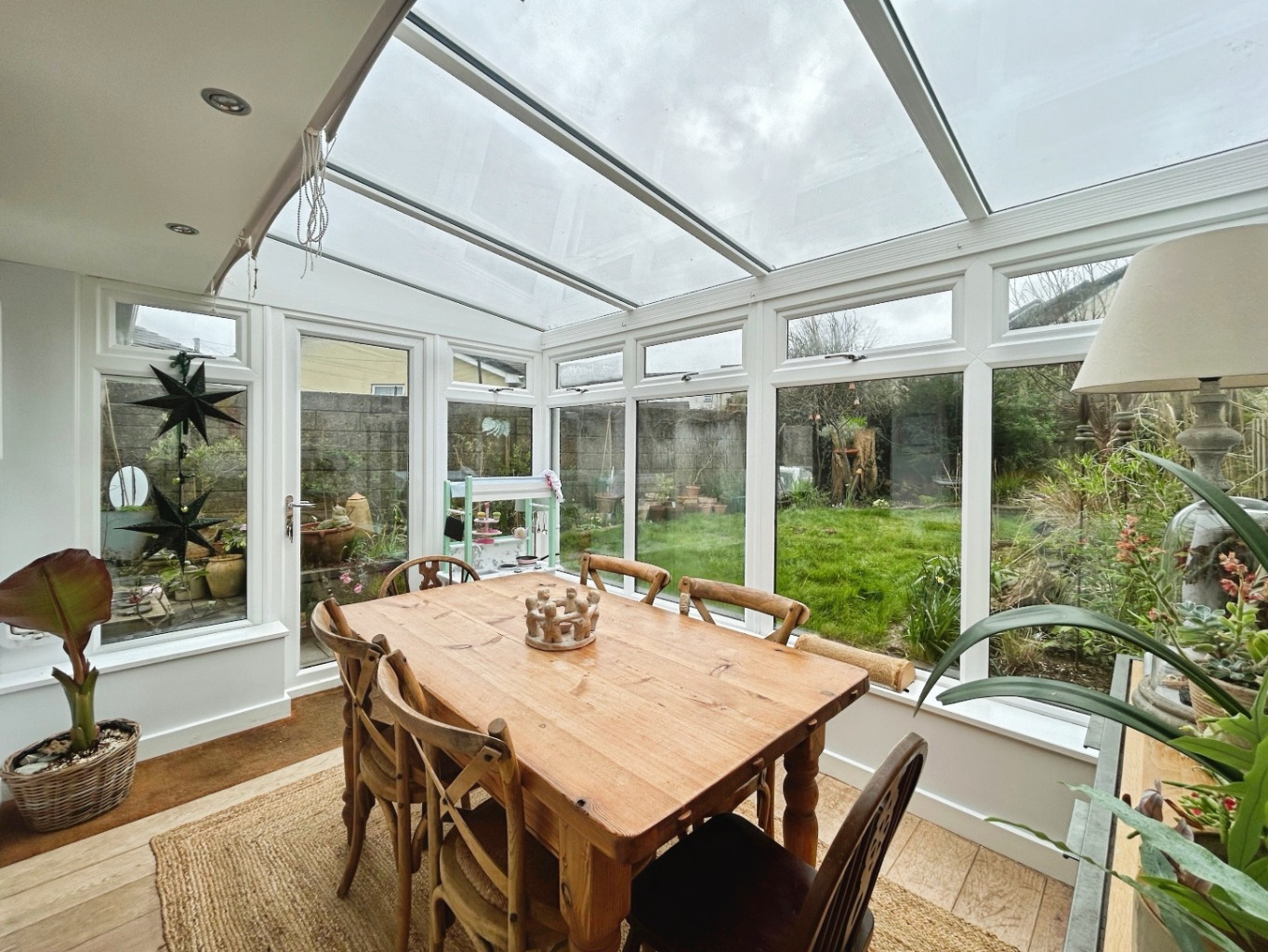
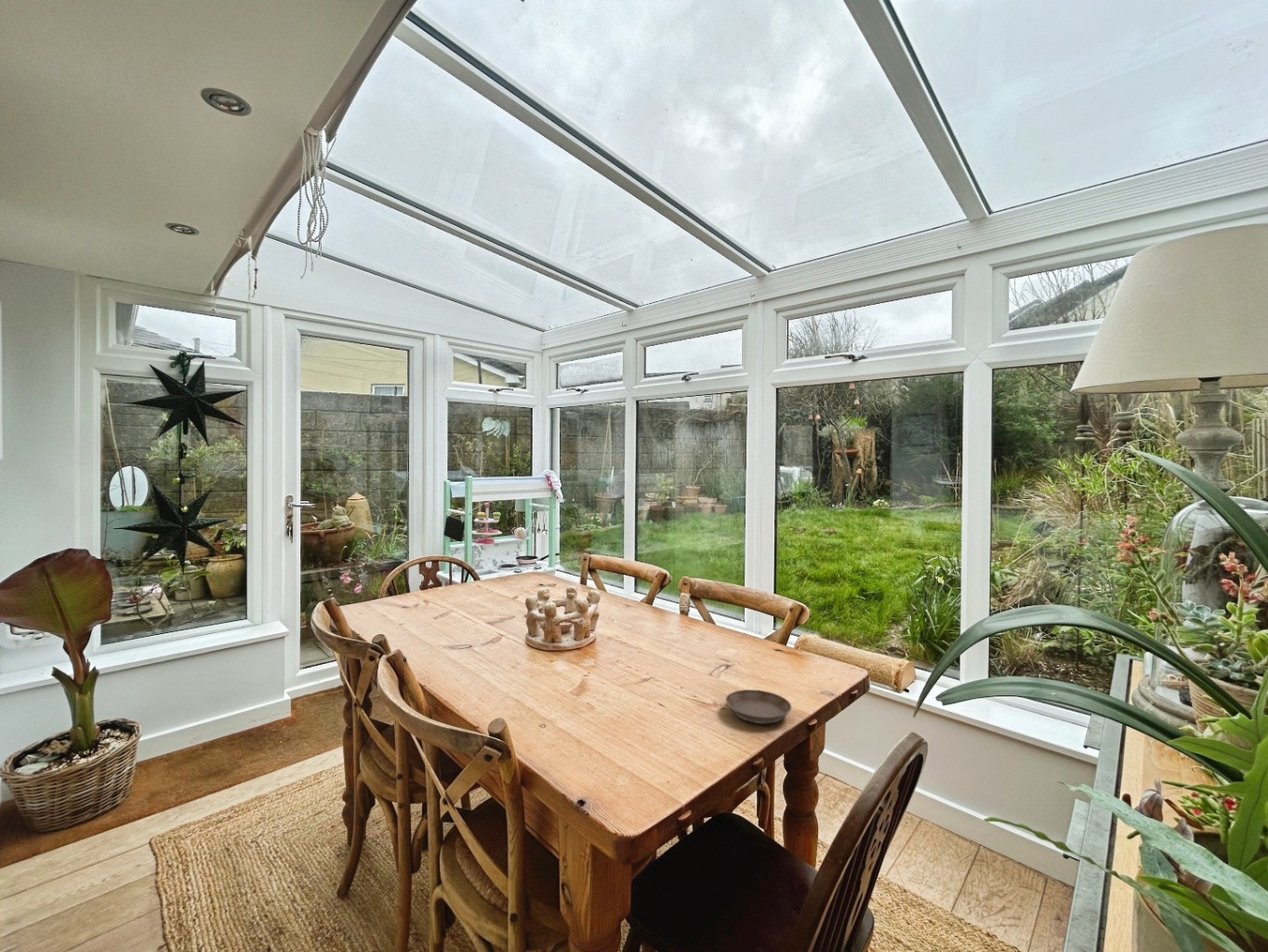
+ saucer [725,689,792,724]
